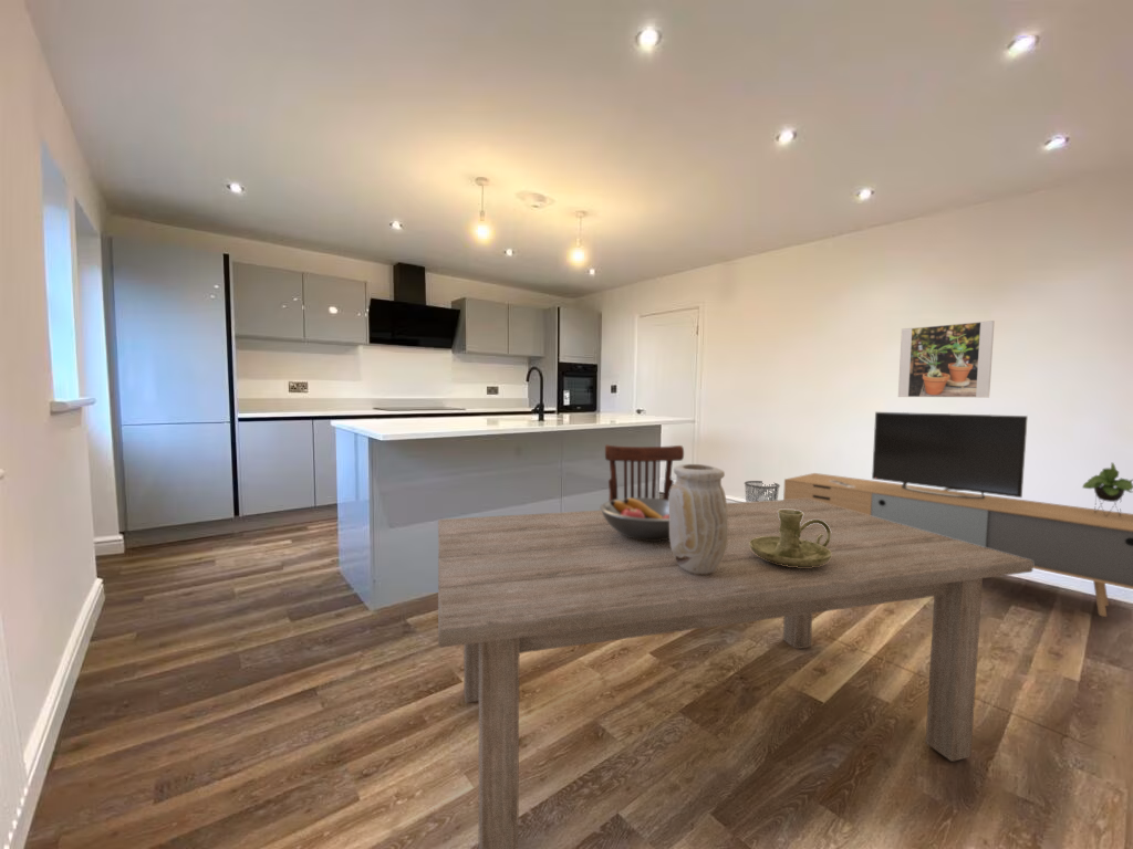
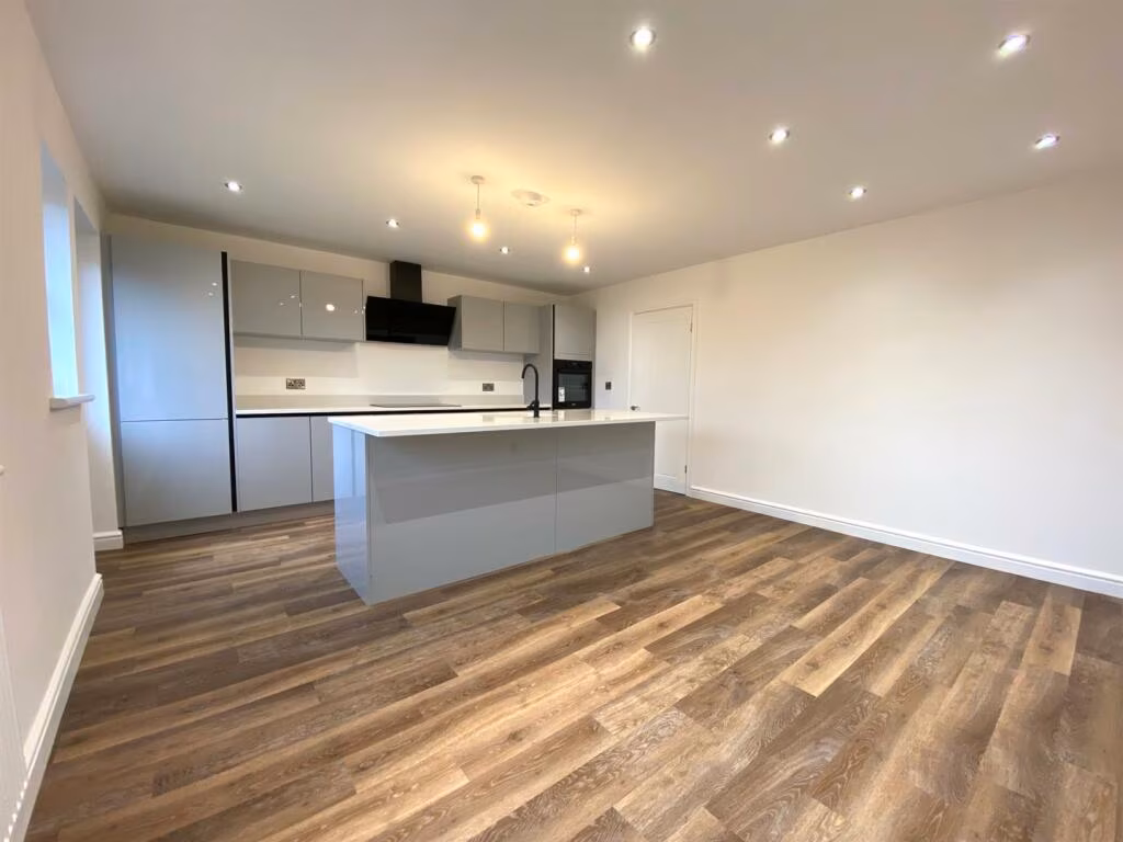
- dining table [437,499,1033,849]
- fruit bowl [599,496,669,541]
- waste bin [744,480,781,502]
- vase [668,463,728,574]
- dining chair [604,444,685,502]
- candle holder [749,510,832,567]
- media console [782,411,1133,618]
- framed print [897,319,995,398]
